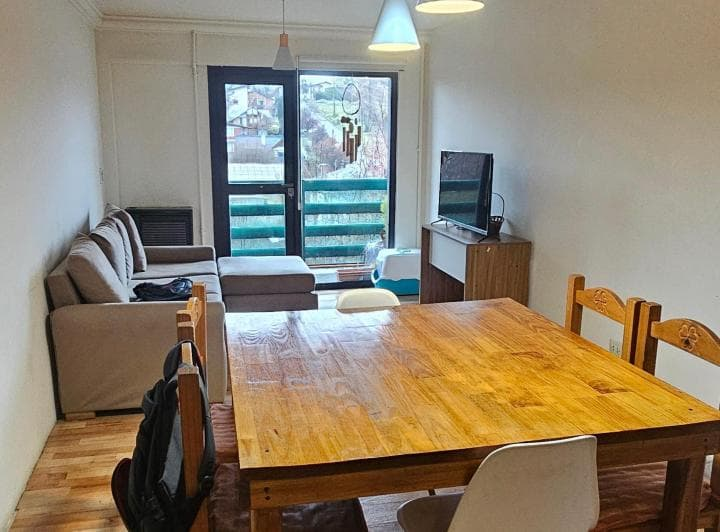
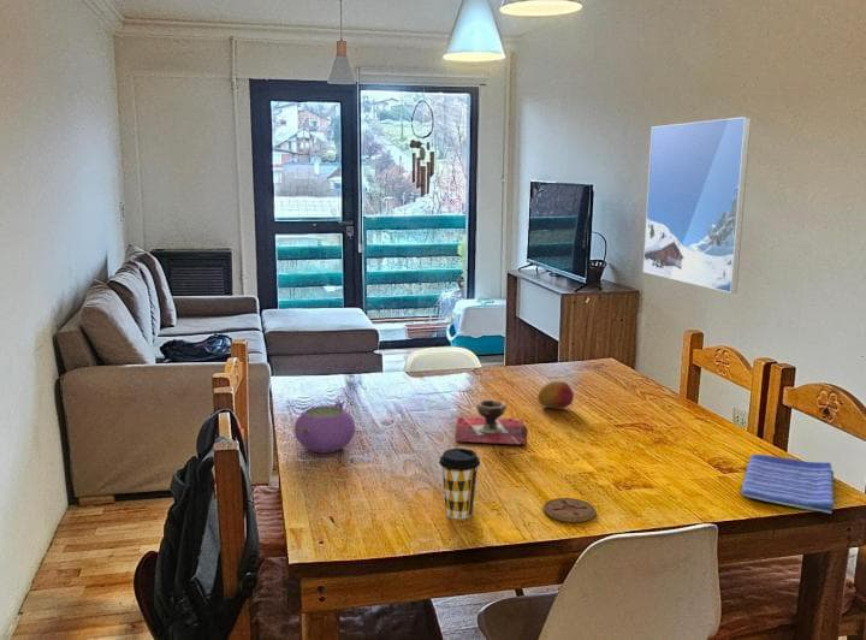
+ teapot [293,401,356,454]
+ decorative bowl [453,398,529,446]
+ coaster [542,497,597,523]
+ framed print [642,115,753,295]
+ coffee cup [438,448,481,520]
+ dish towel [740,454,835,515]
+ fruit [536,380,575,409]
